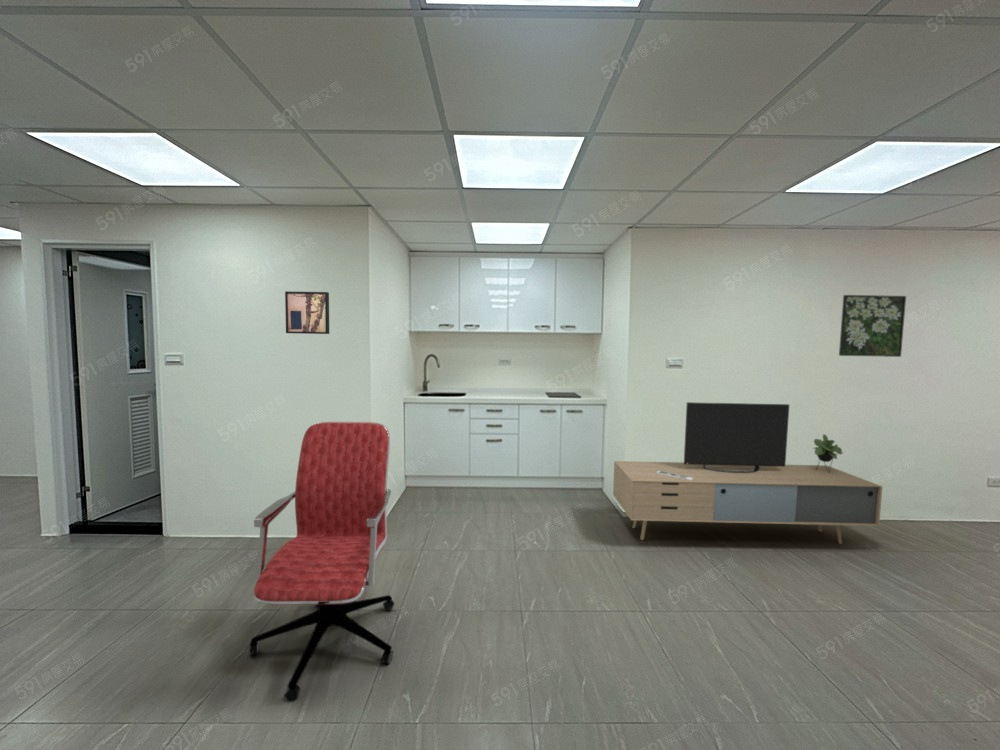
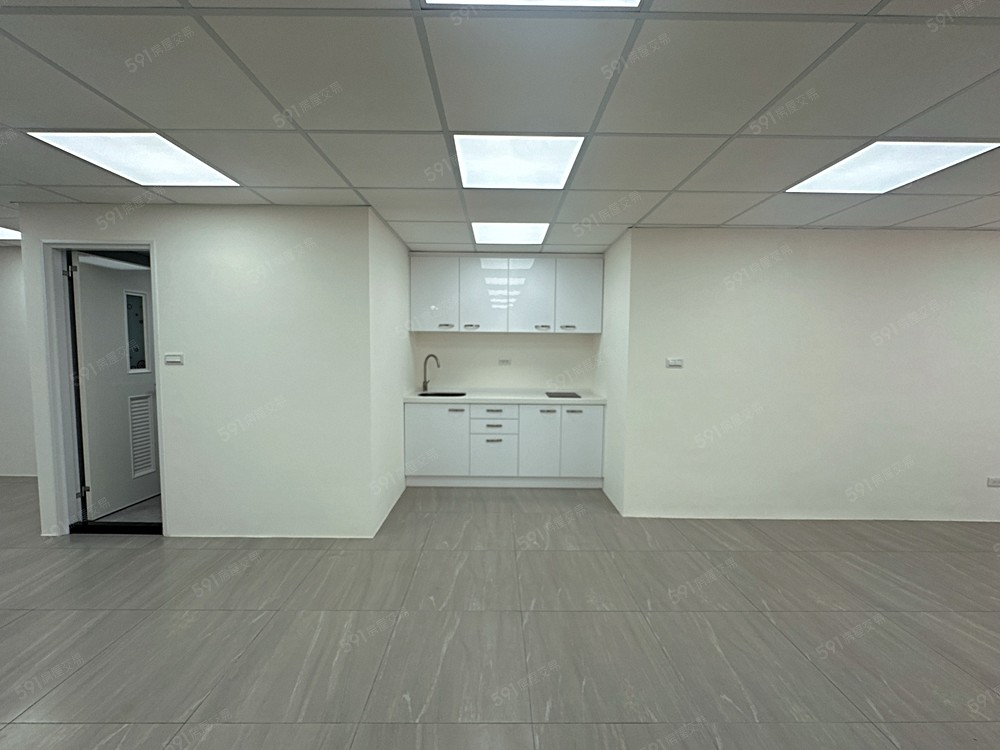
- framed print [838,294,907,358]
- media console [612,401,883,545]
- wall art [284,290,330,335]
- office chair [248,421,395,703]
